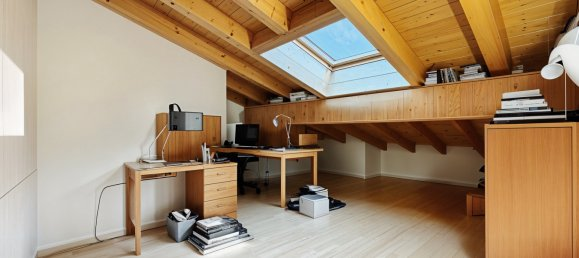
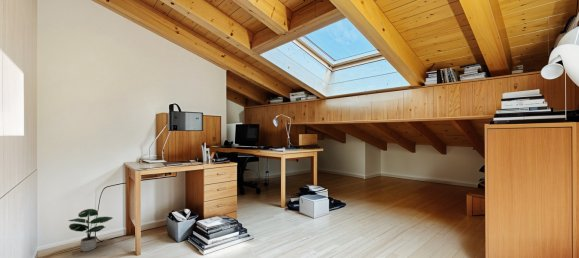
+ potted plant [68,208,114,253]
